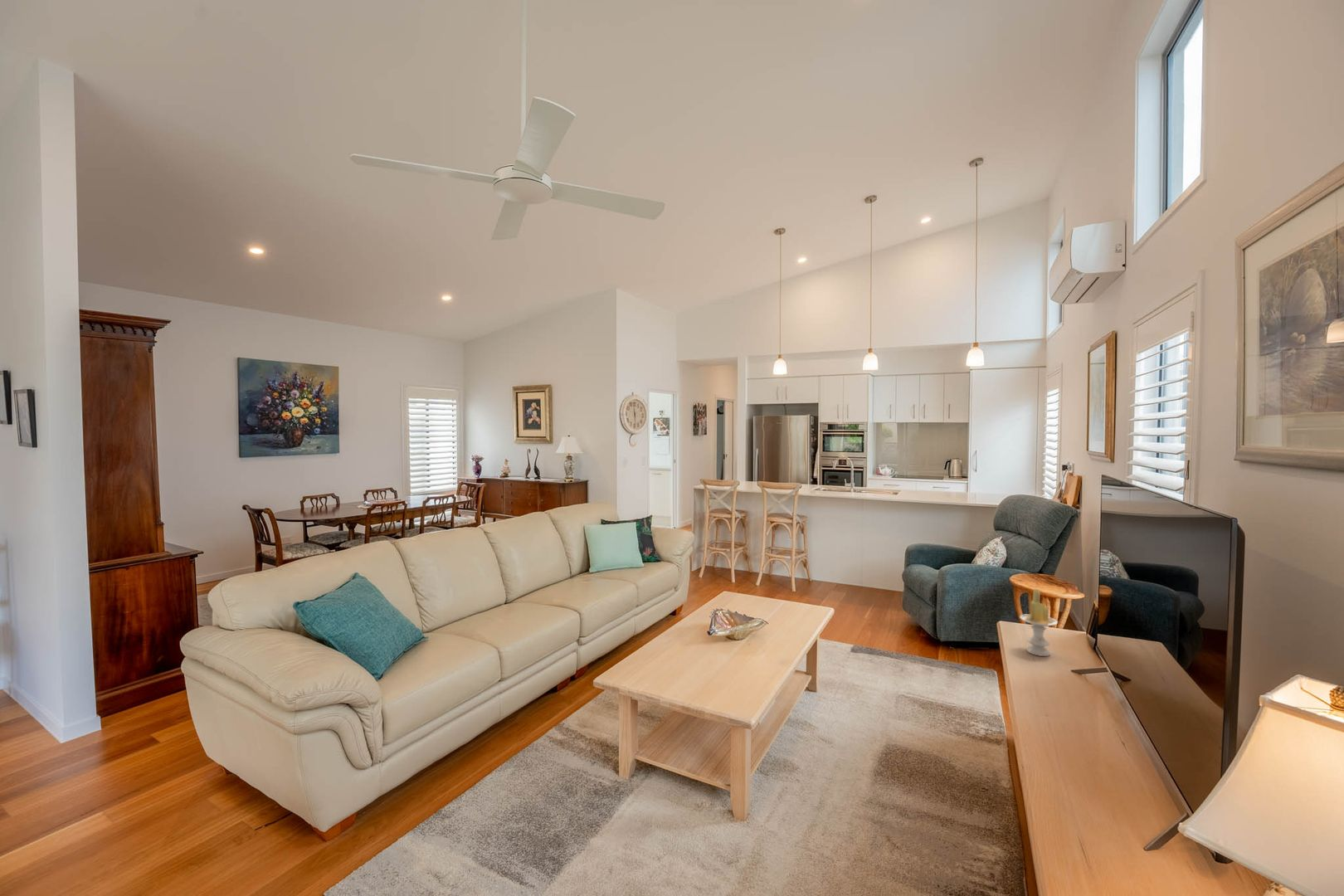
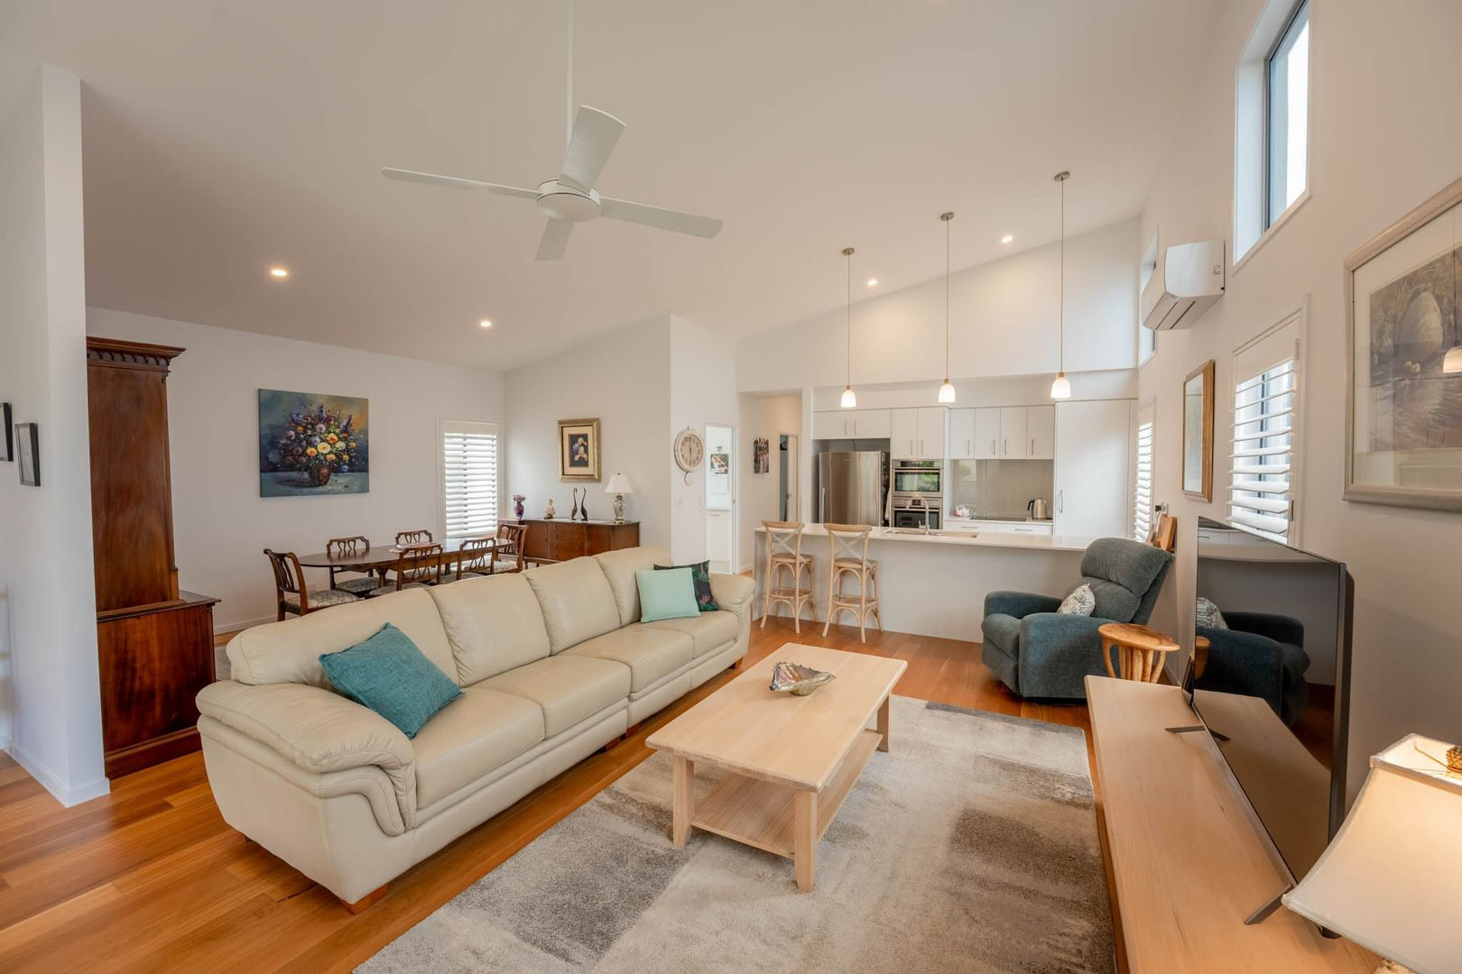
- candle [1019,588,1059,657]
